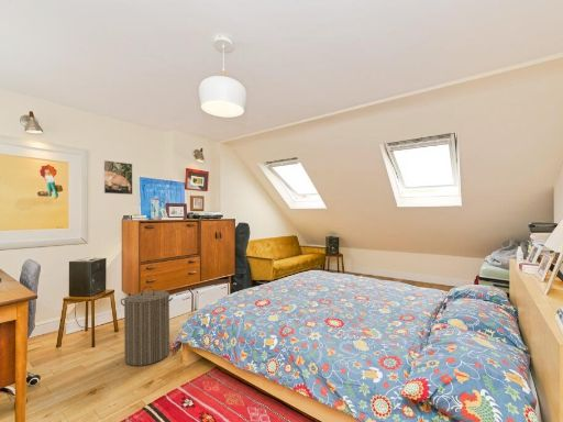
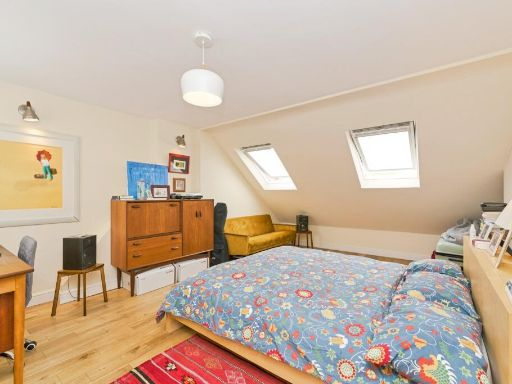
- laundry hamper [120,285,174,367]
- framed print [102,159,134,196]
